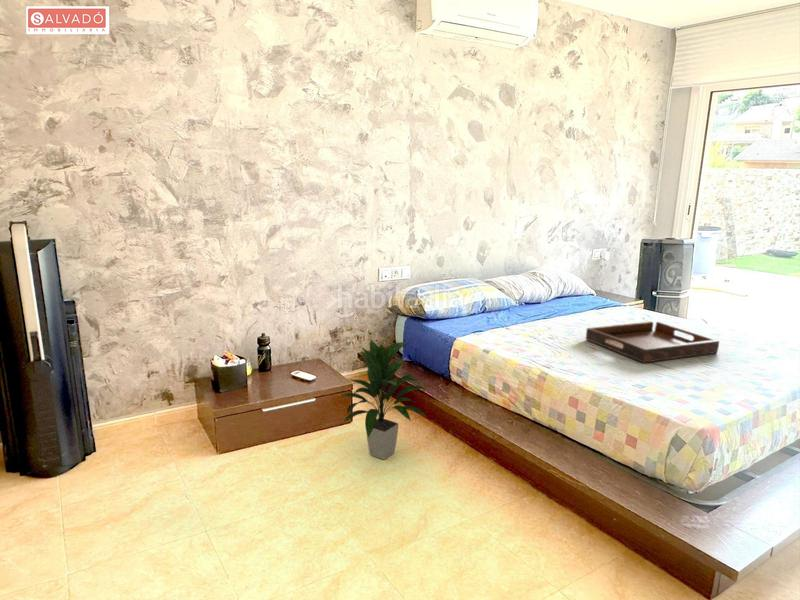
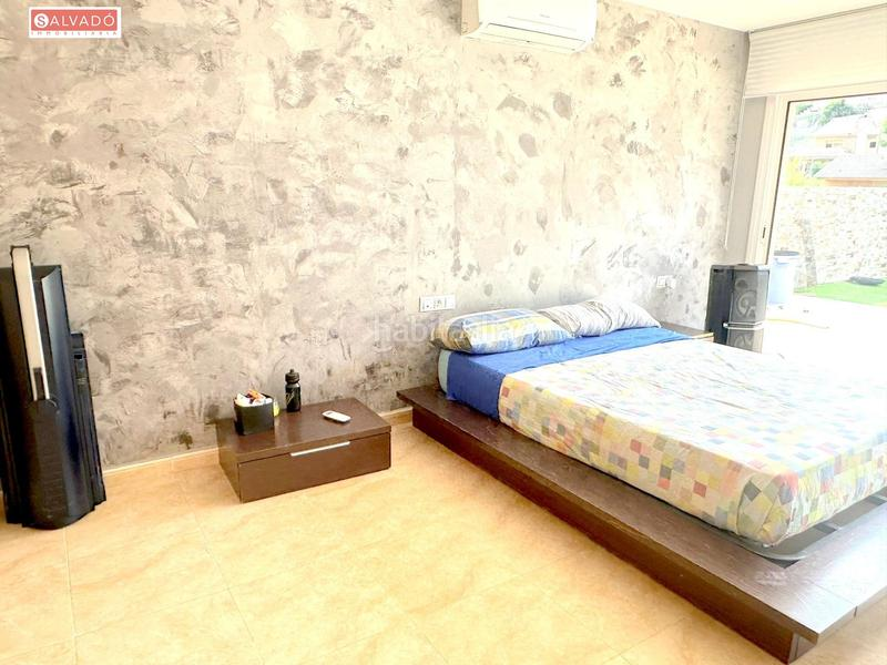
- indoor plant [340,339,428,461]
- serving tray [585,320,720,364]
